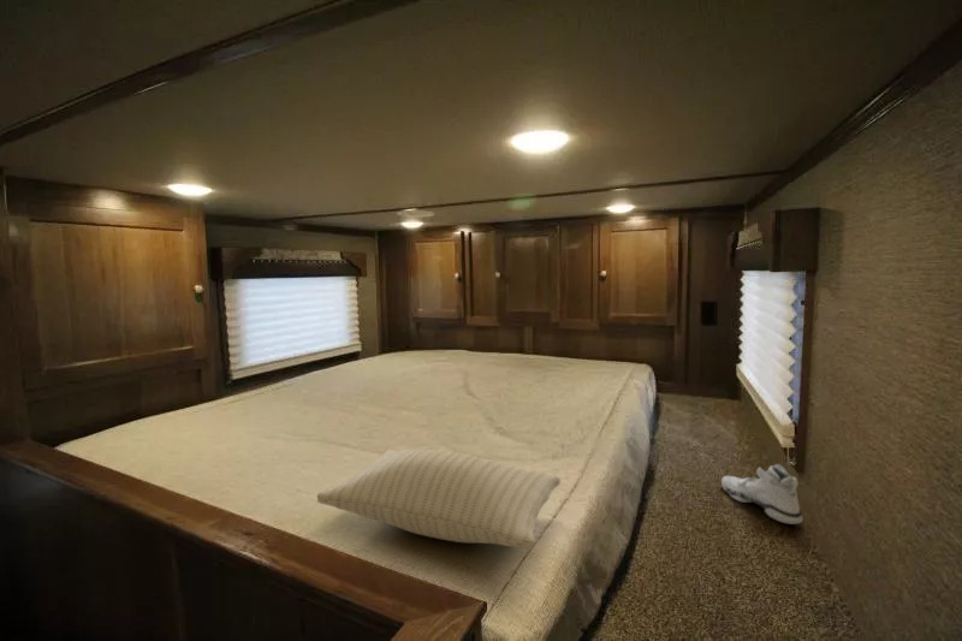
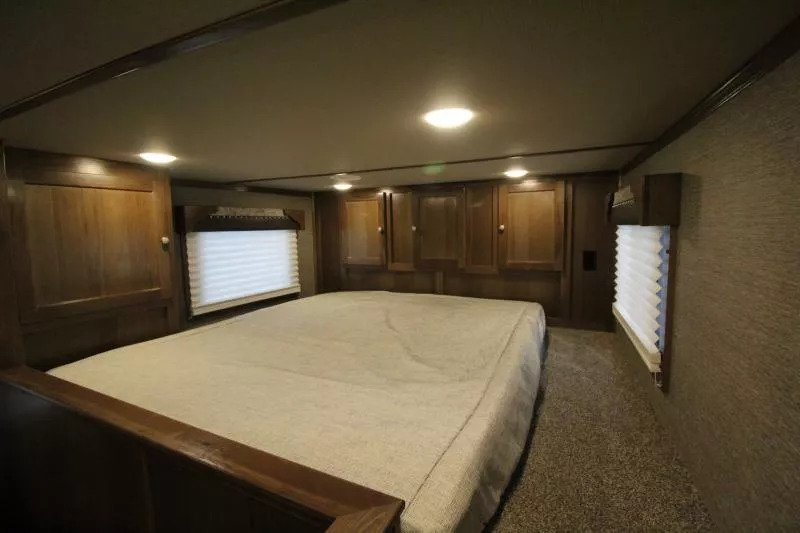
- sneaker [720,463,803,526]
- pillow [316,449,562,550]
